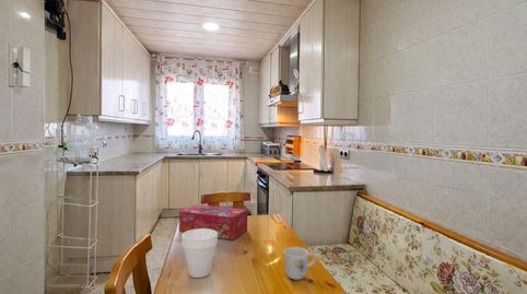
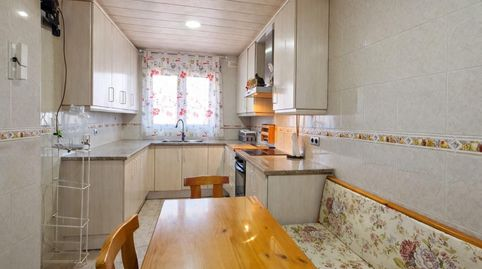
- cup [180,228,219,279]
- mug [282,246,317,281]
- tissue box [178,203,248,240]
